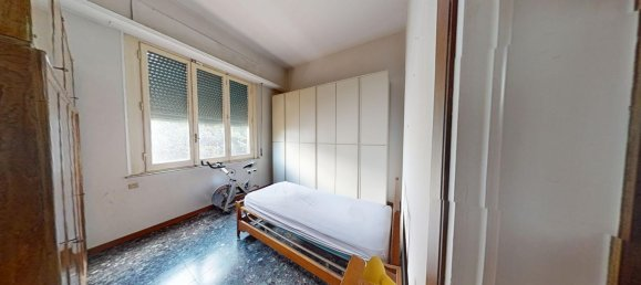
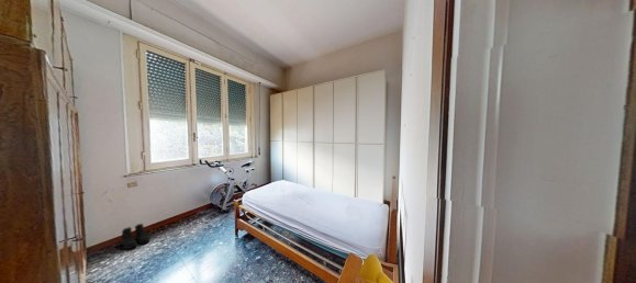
+ boots [121,223,150,250]
